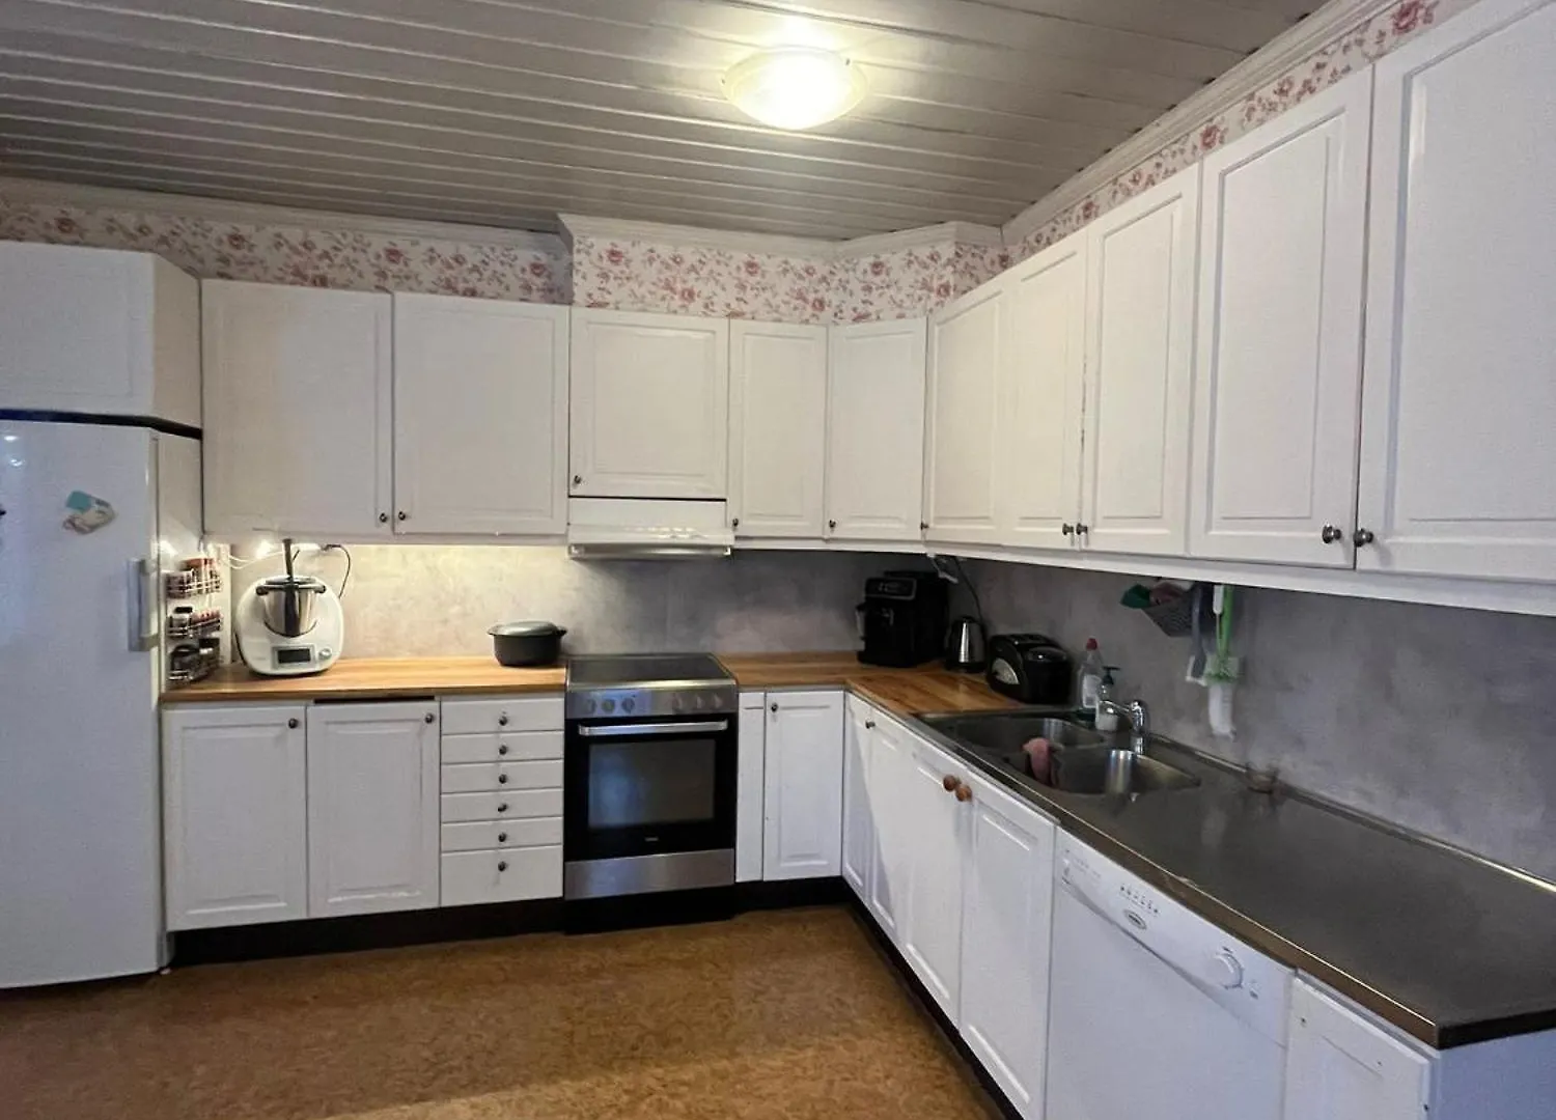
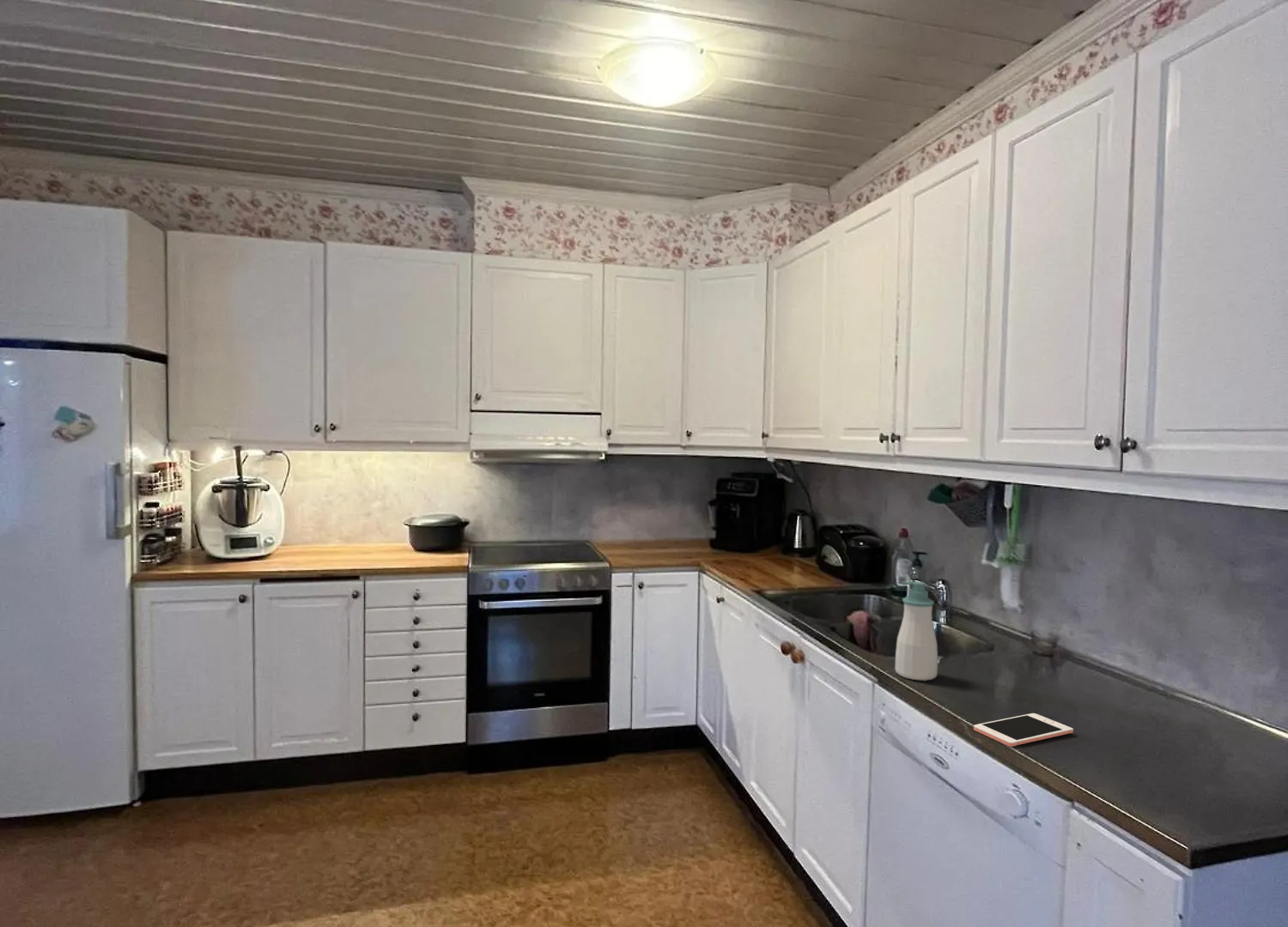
+ soap bottle [894,581,939,682]
+ cell phone [973,712,1074,748]
